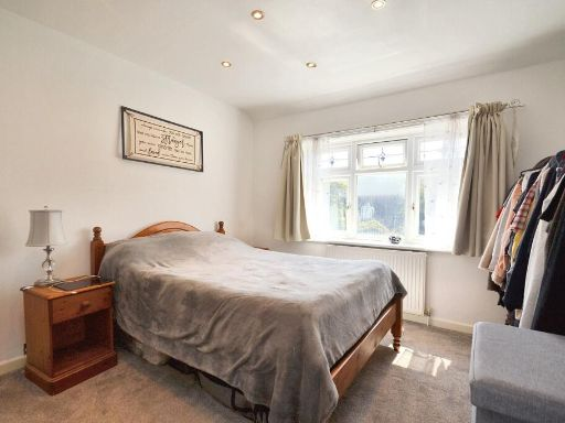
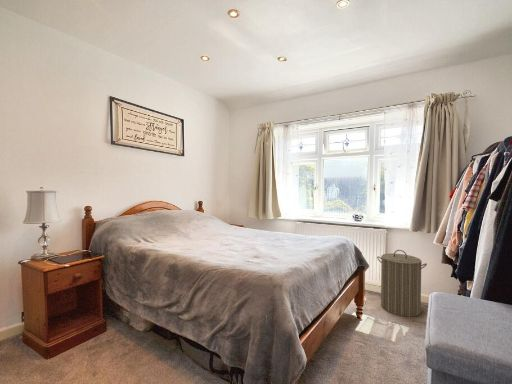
+ laundry hamper [376,249,428,318]
